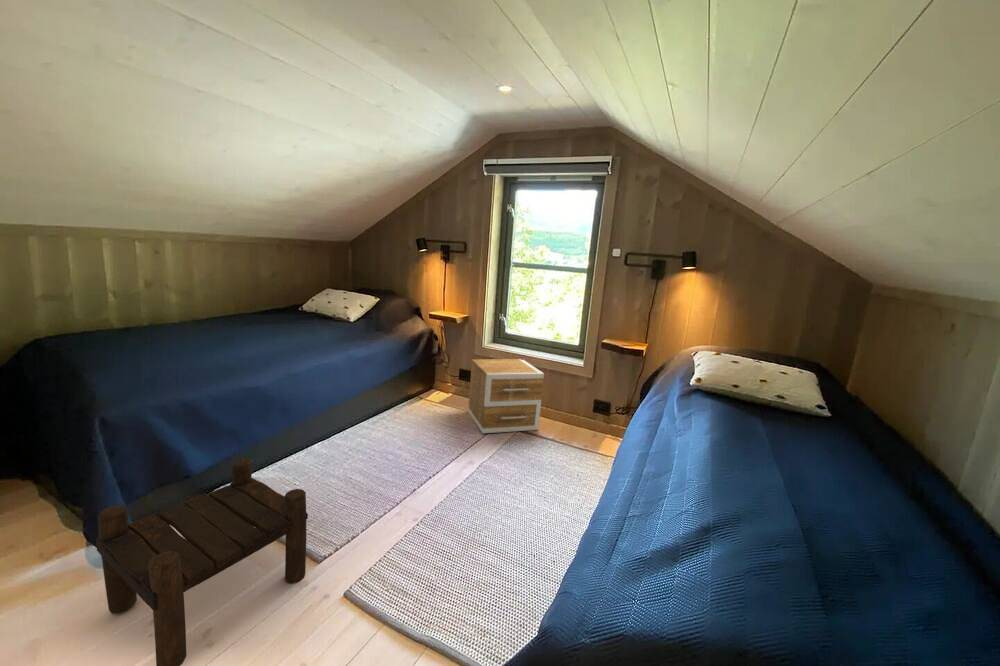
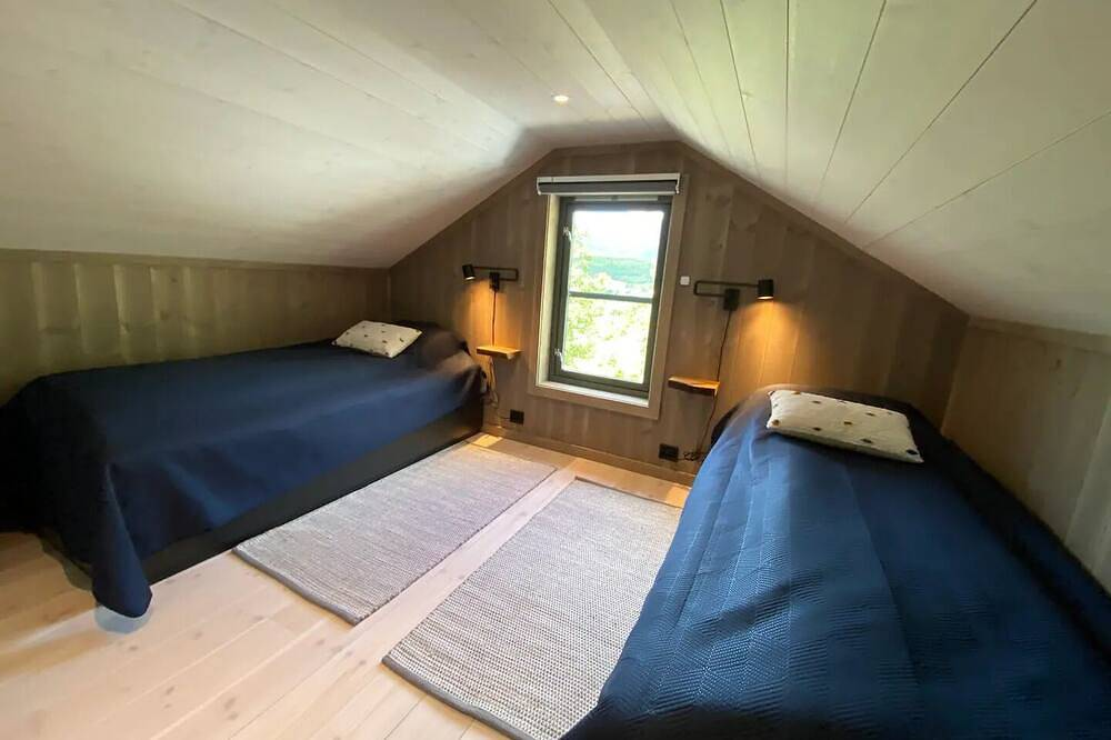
- stool [95,457,309,666]
- nightstand [467,358,545,434]
